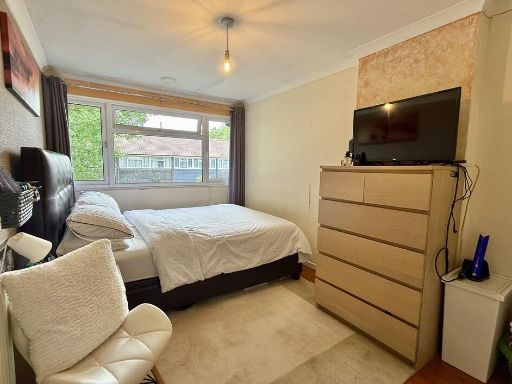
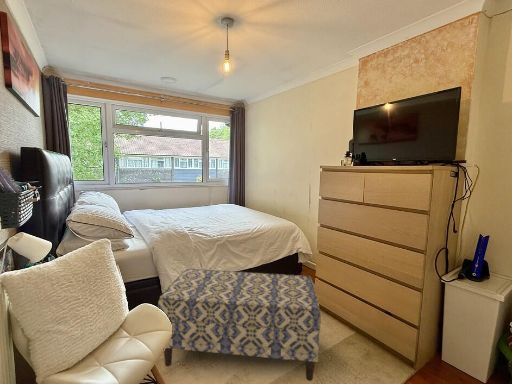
+ bench [157,268,322,382]
